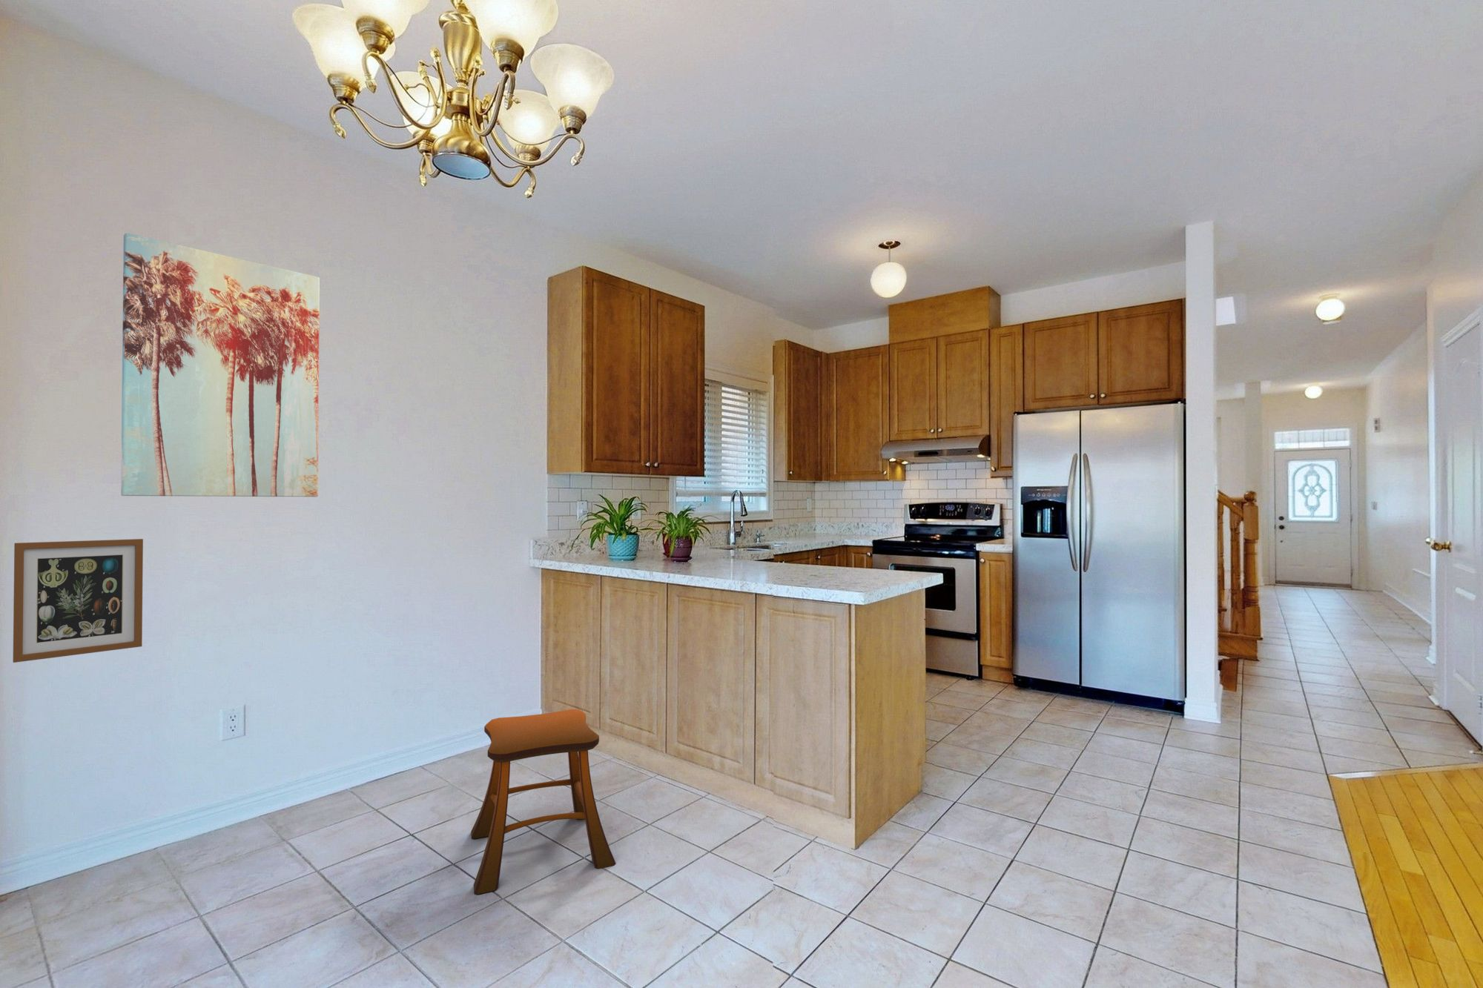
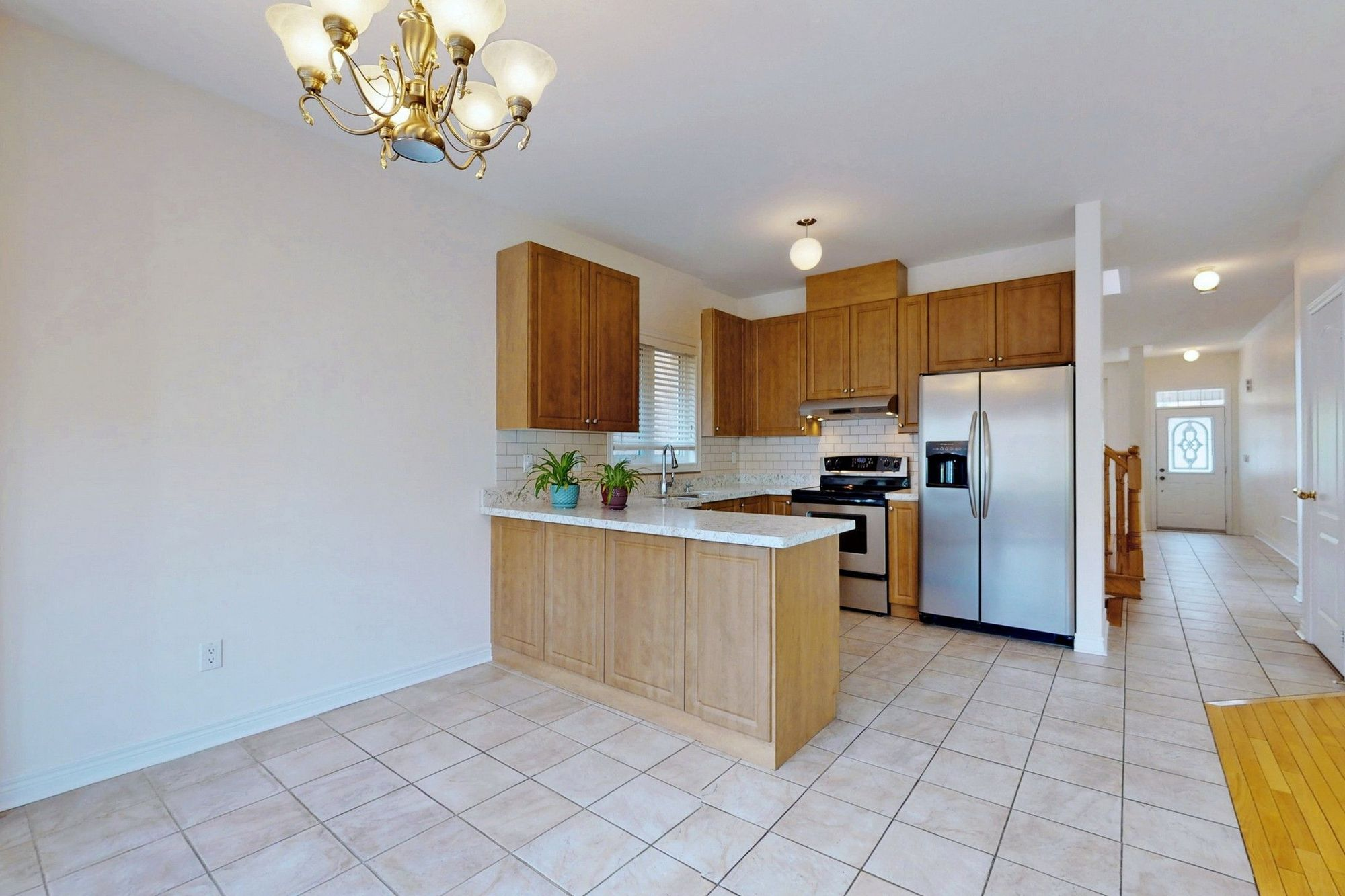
- stool [470,709,617,894]
- wall art [120,232,321,497]
- wall art [12,538,143,664]
